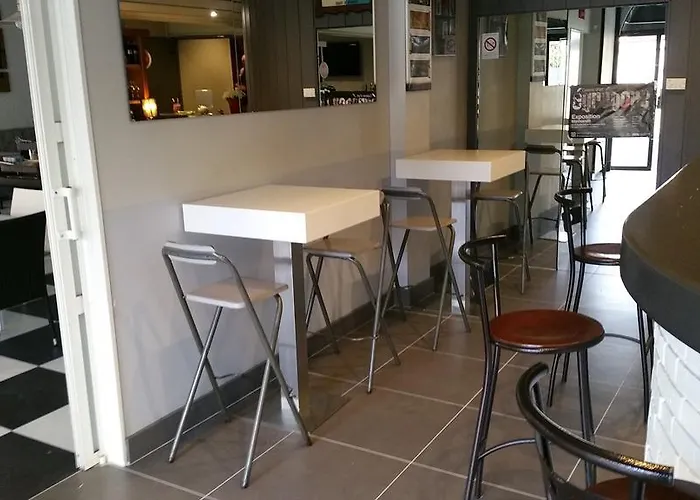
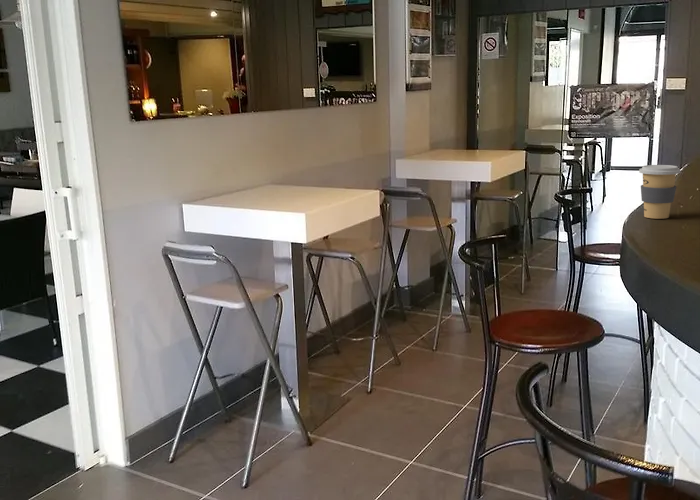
+ coffee cup [638,164,682,220]
